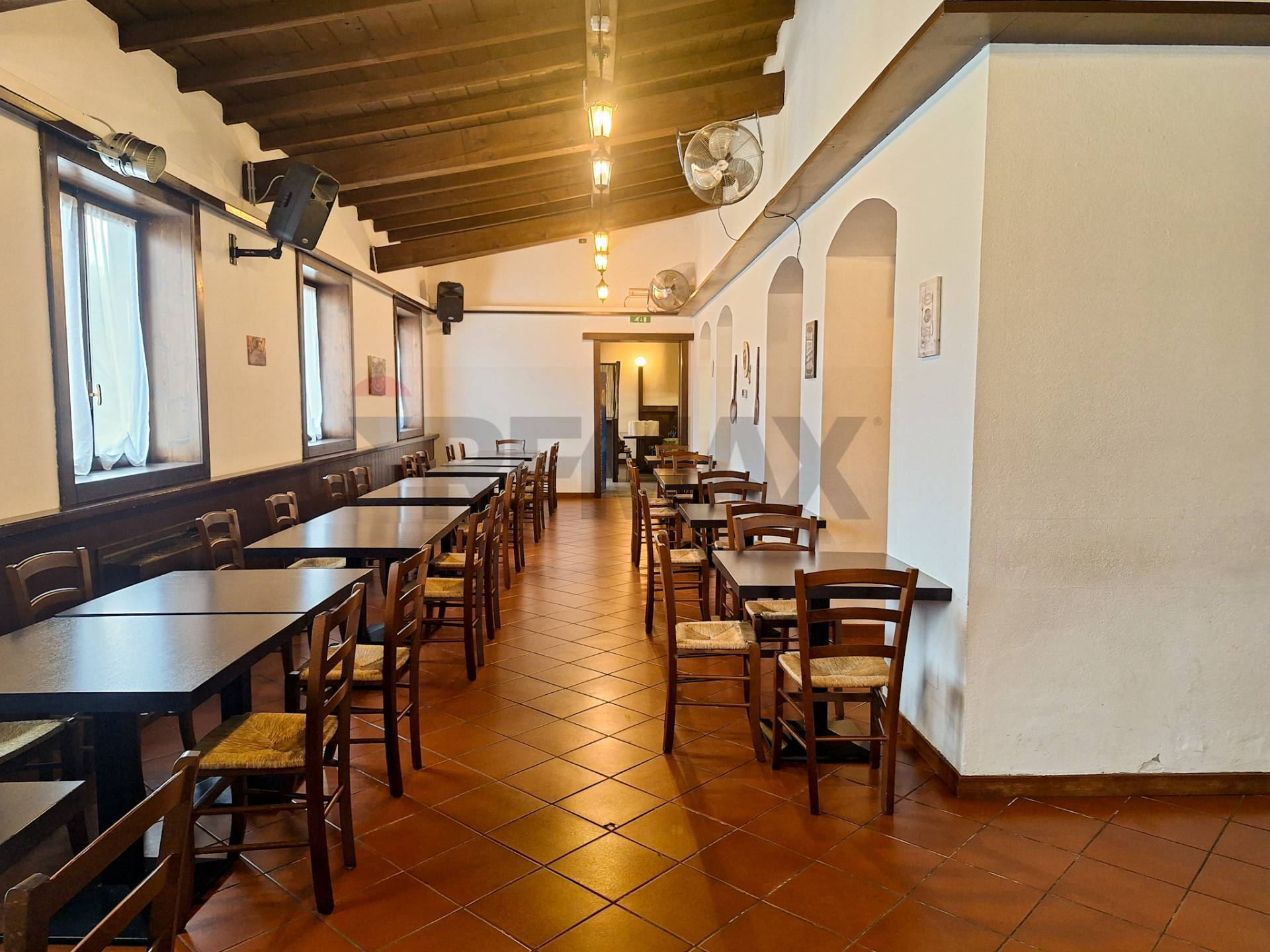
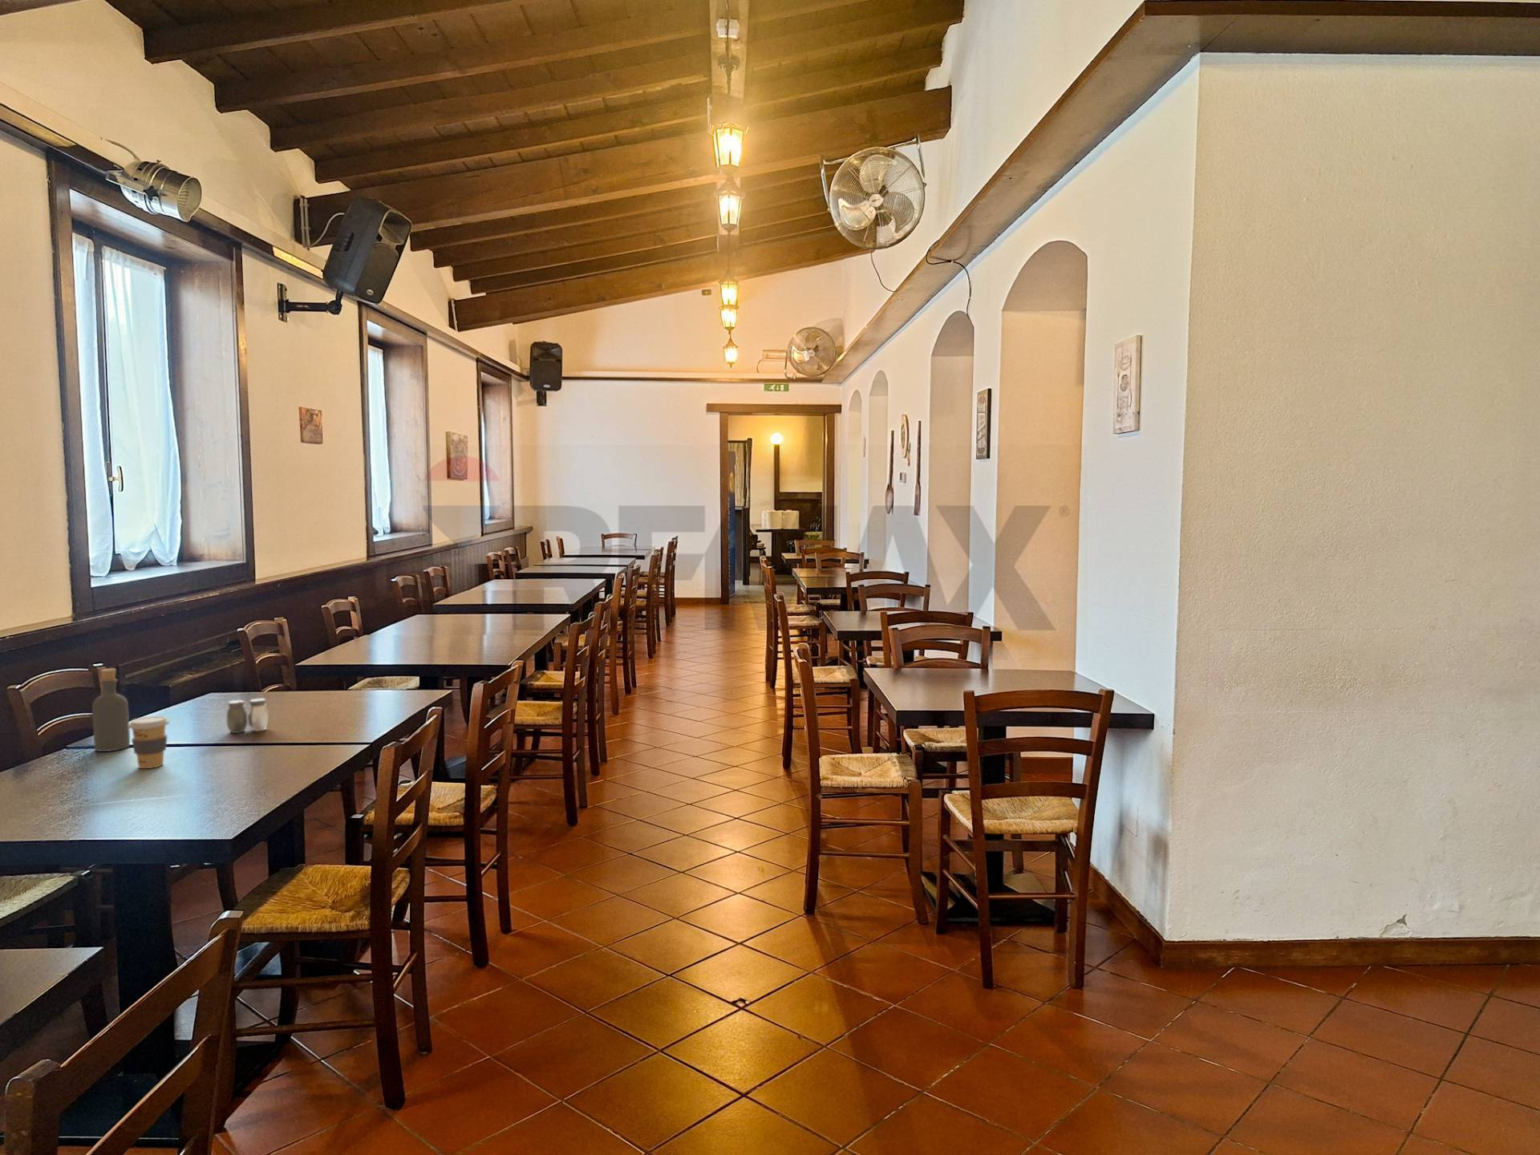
+ salt and pepper shaker [227,698,269,734]
+ bottle [91,667,131,752]
+ coffee cup [129,716,170,769]
